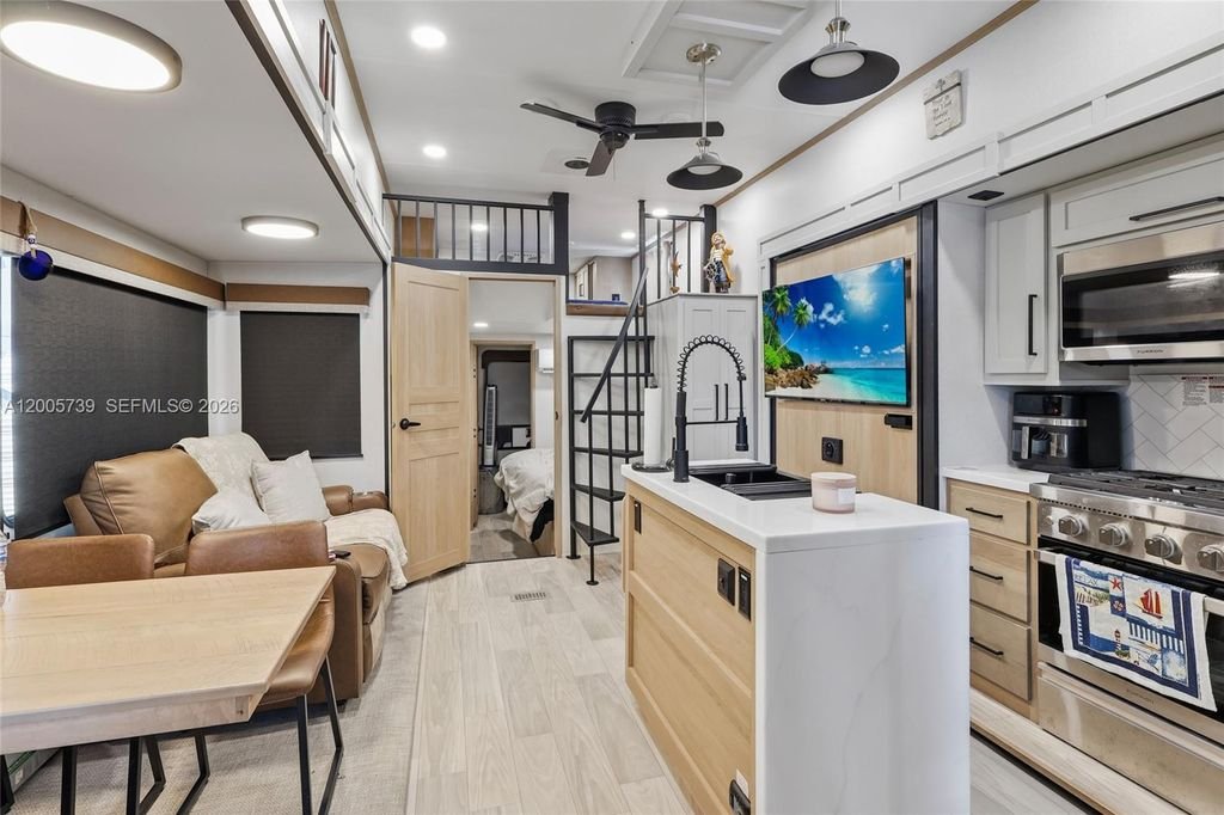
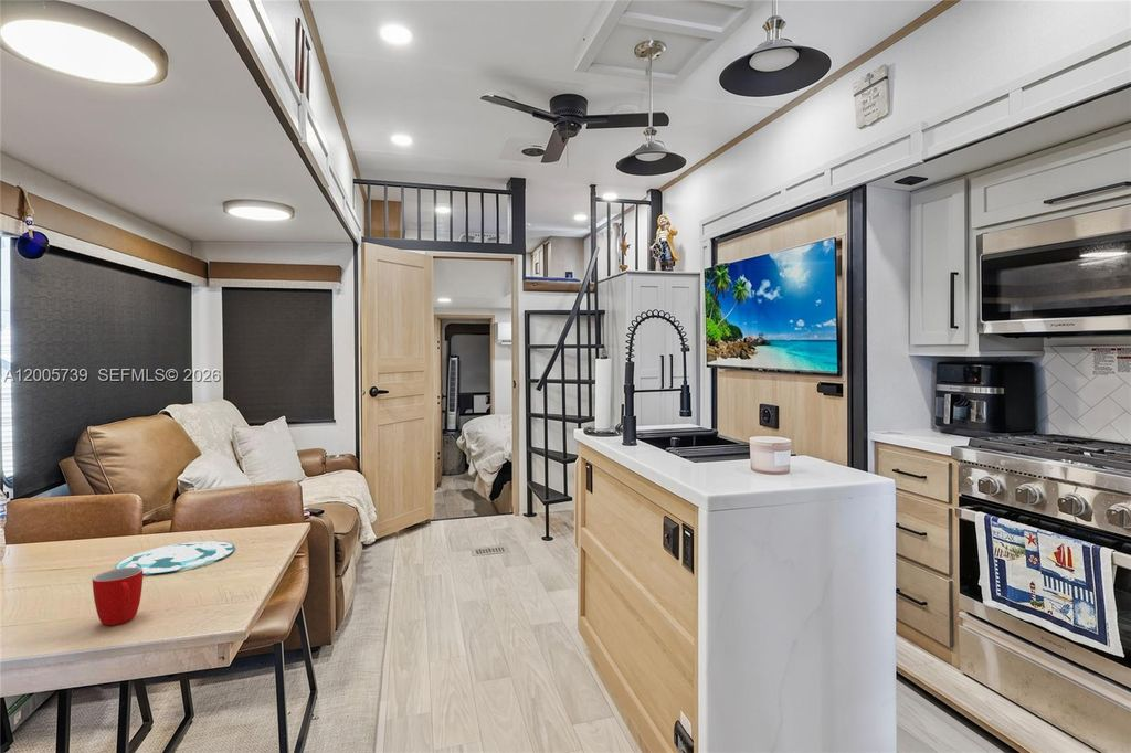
+ plate [115,540,236,575]
+ mug [92,566,144,626]
